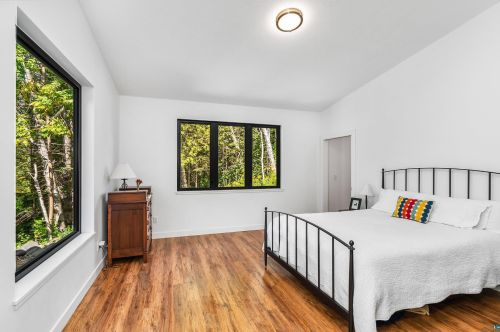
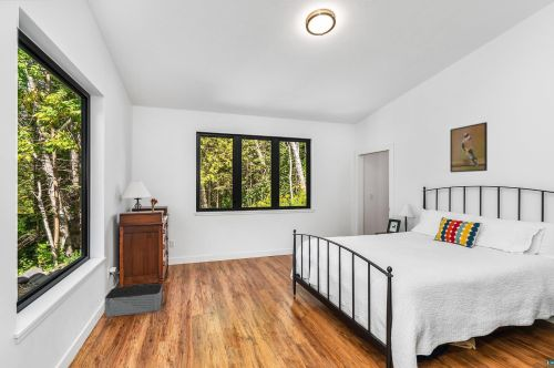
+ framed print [449,121,489,174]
+ storage bin [104,283,164,318]
